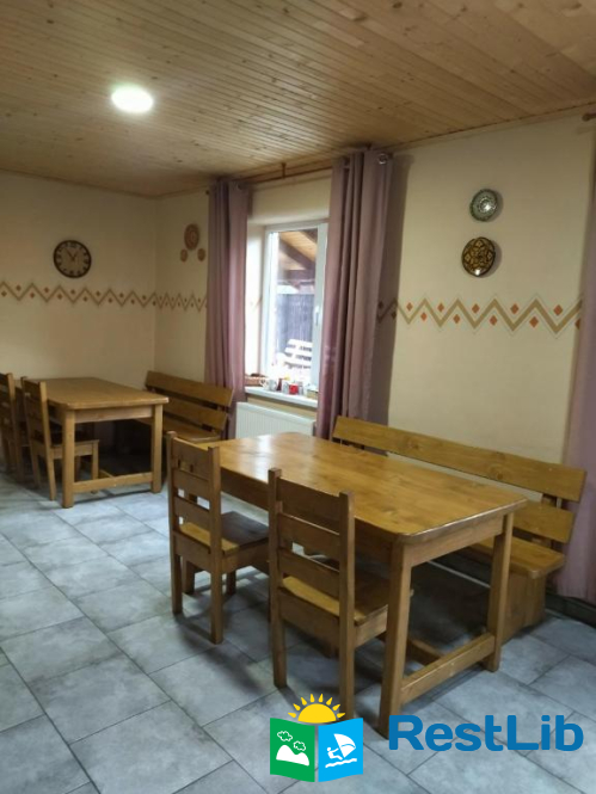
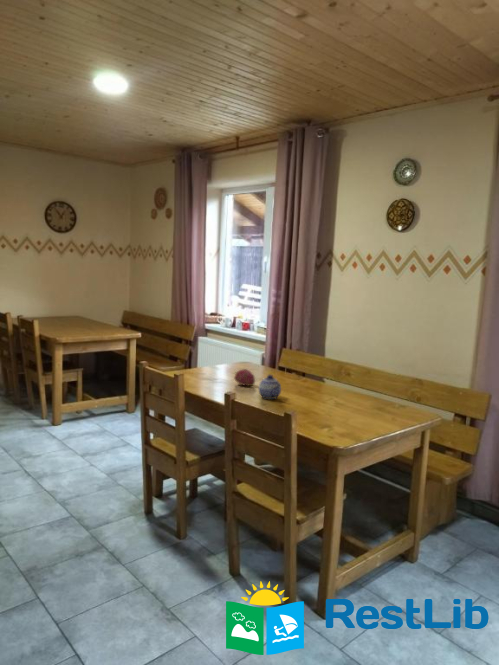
+ fruit [233,368,256,388]
+ teapot [258,374,282,400]
